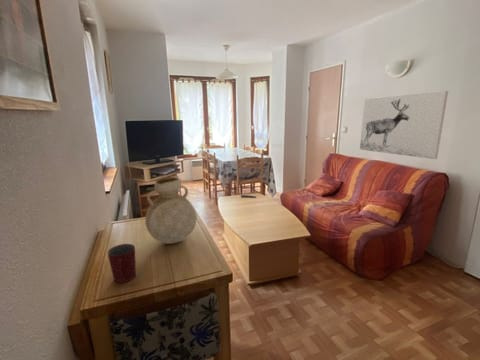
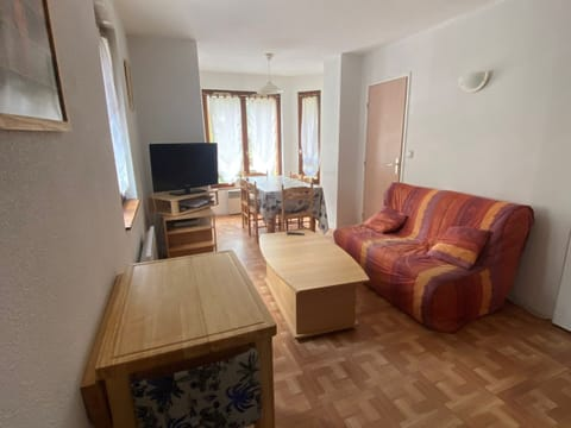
- wall art [359,90,449,160]
- vase [144,176,198,245]
- mug [107,243,137,284]
